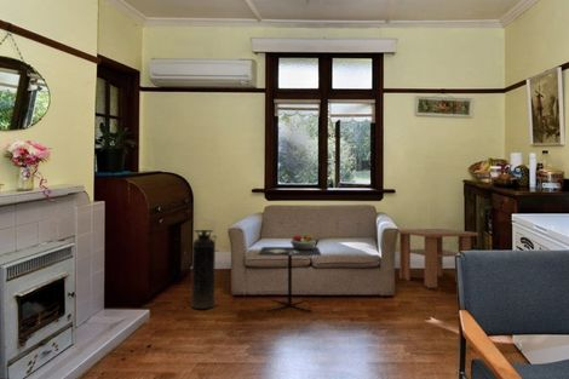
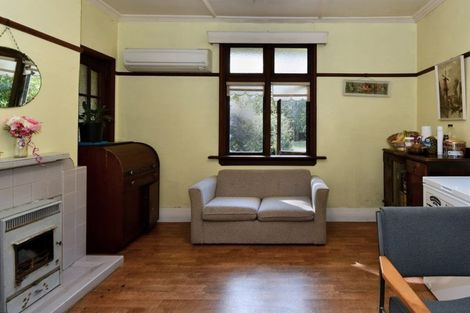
- fire extinguisher [190,229,218,310]
- coffee table [397,228,479,289]
- kitchen table [257,234,322,314]
